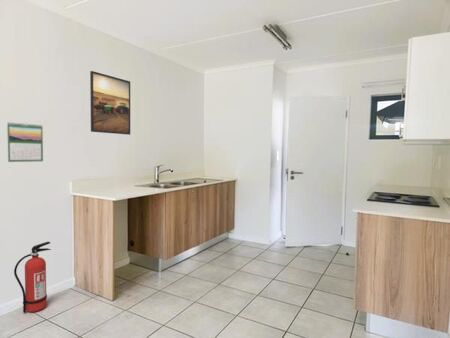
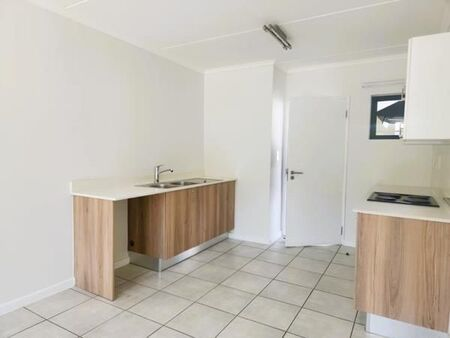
- calendar [6,121,44,163]
- fire extinguisher [13,241,52,313]
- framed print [89,70,131,136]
